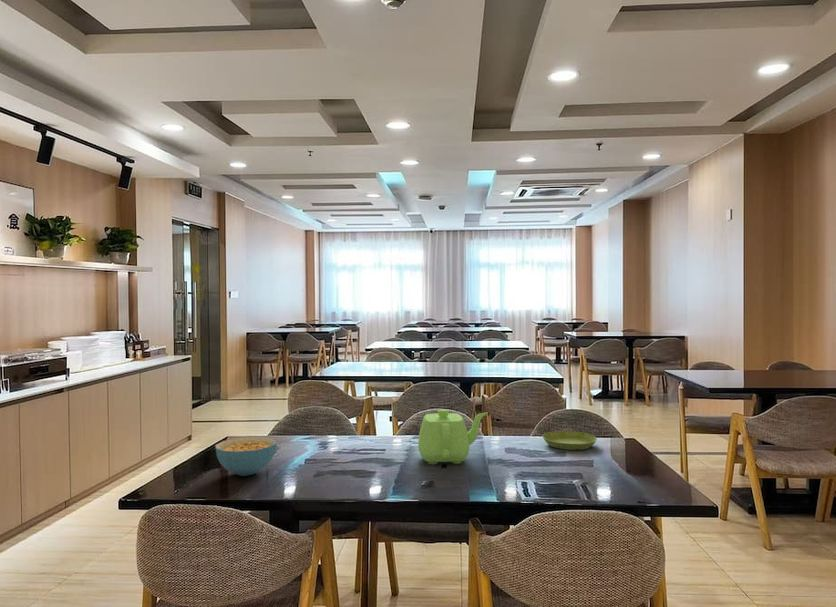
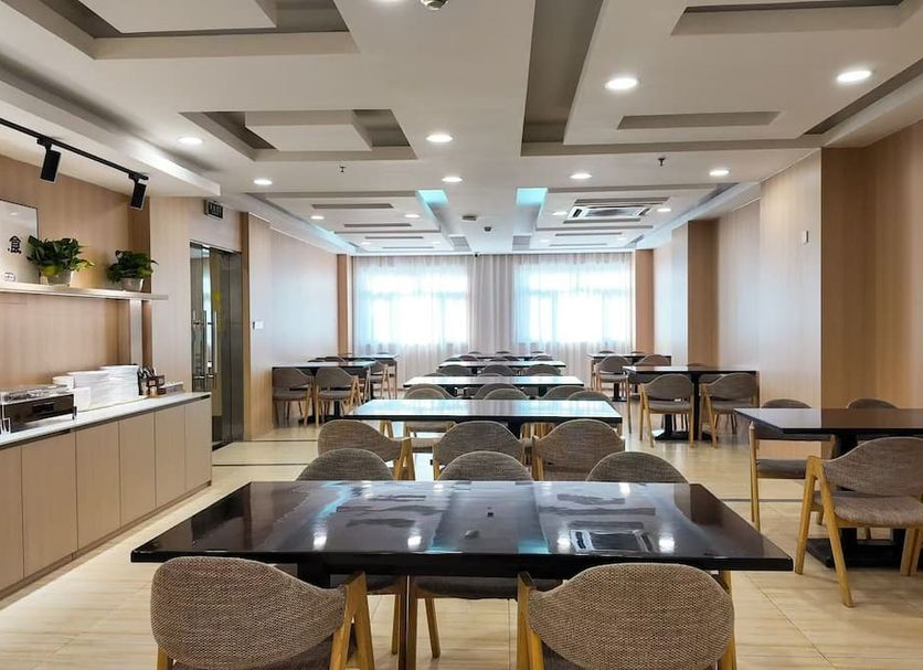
- teapot [417,408,488,465]
- saucer [541,430,598,451]
- cereal bowl [214,436,277,477]
